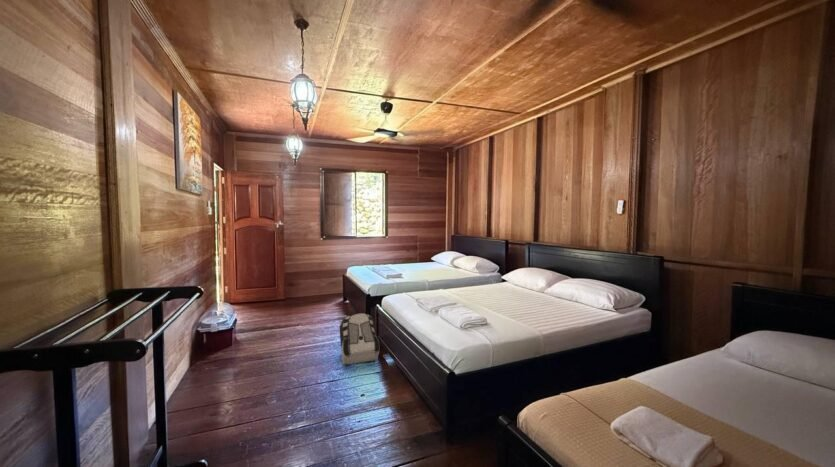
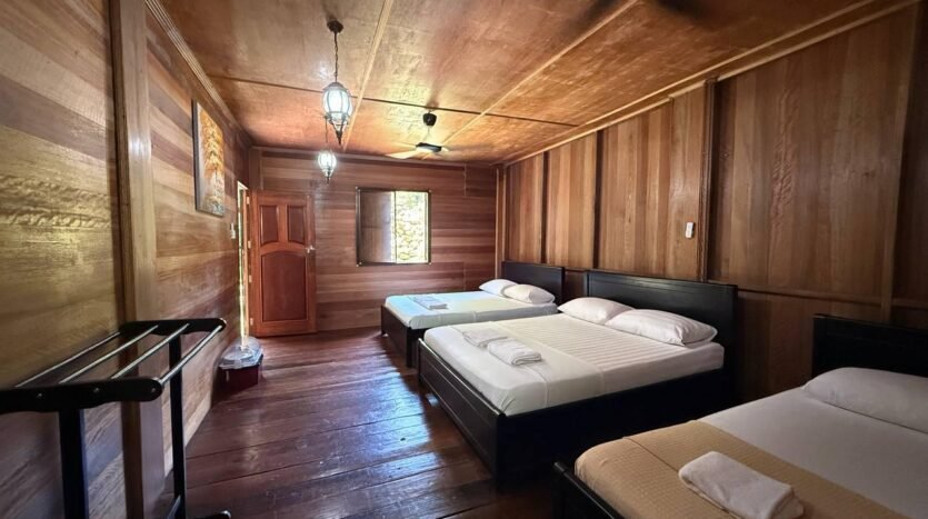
- backpack [339,312,381,367]
